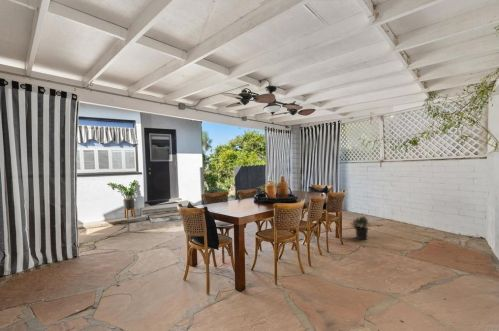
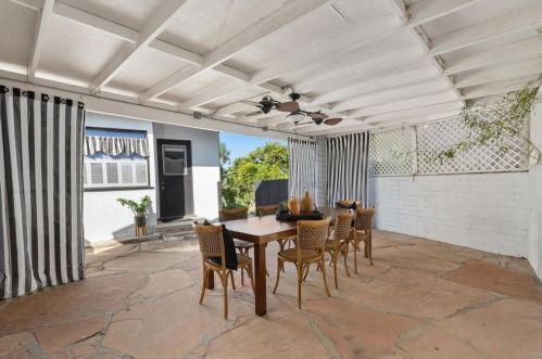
- potted plant [349,215,372,240]
